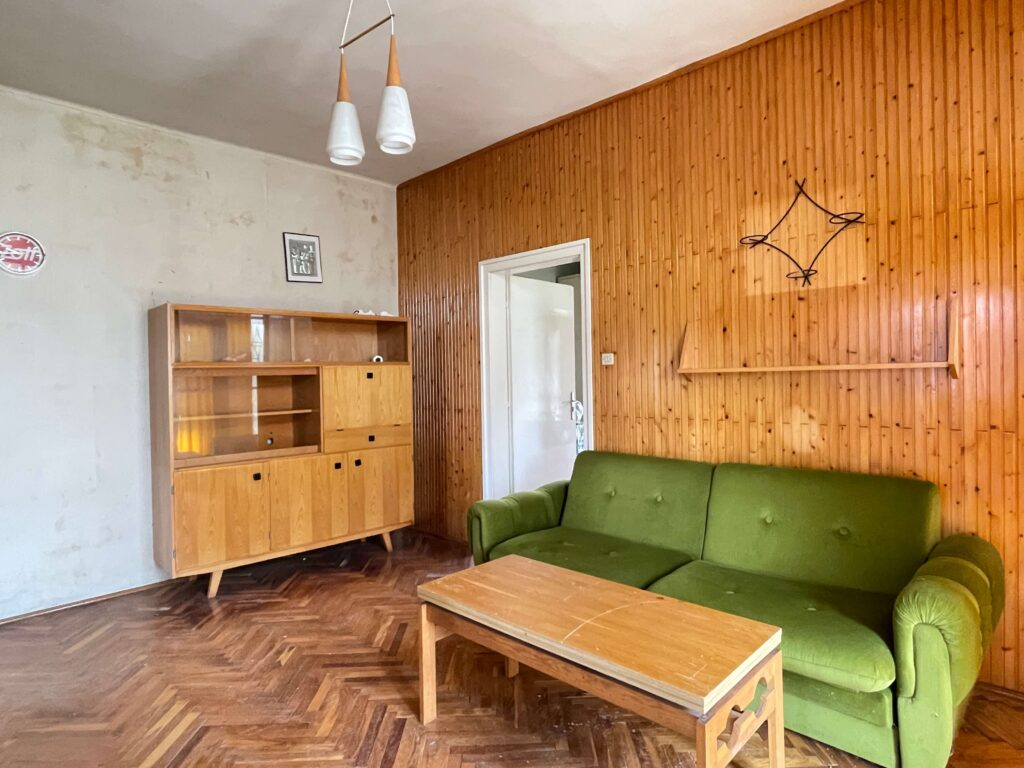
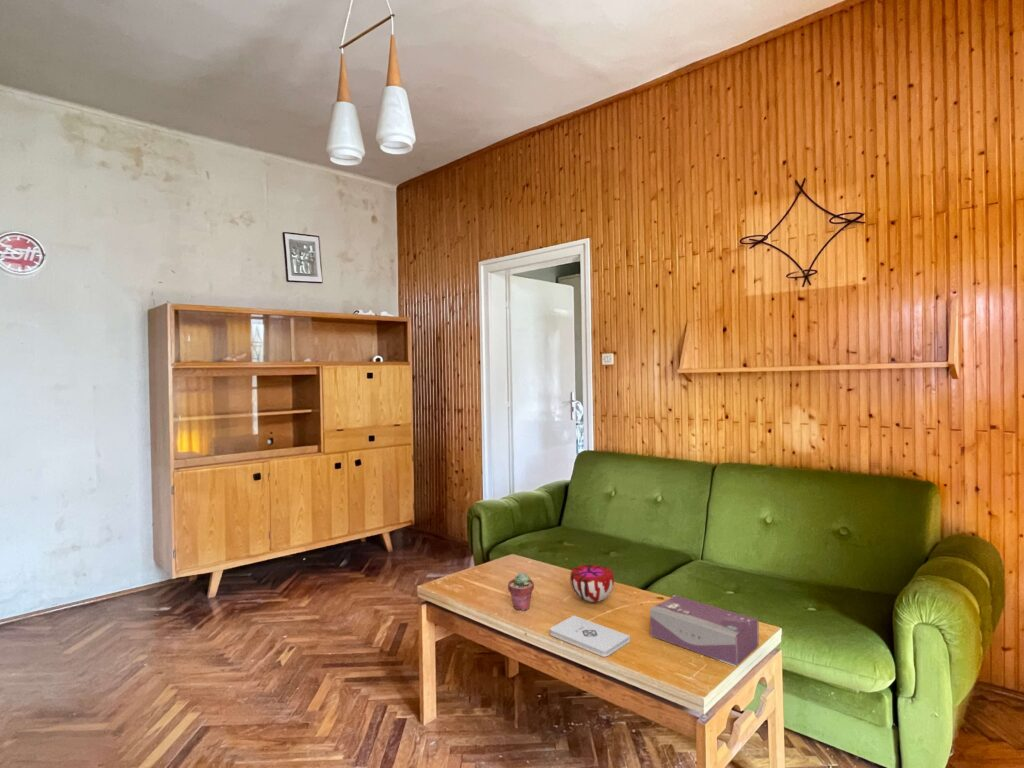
+ decorative bowl [569,564,615,603]
+ potted succulent [507,572,535,612]
+ notepad [549,615,631,658]
+ tissue box [649,594,760,667]
